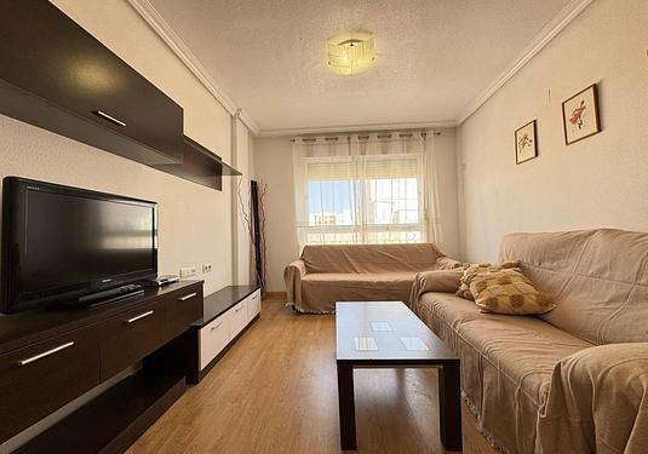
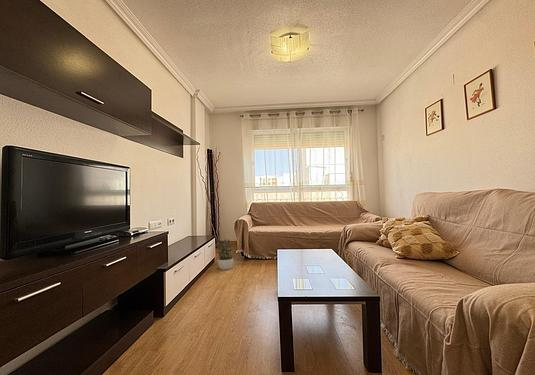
+ potted plant [214,238,235,271]
